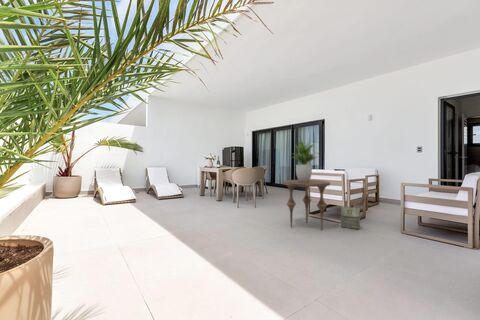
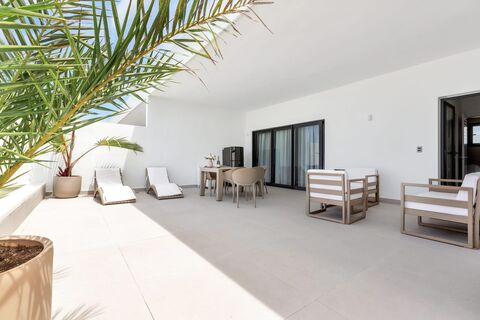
- potted plant [288,137,319,181]
- side table [283,179,331,231]
- bag [340,205,361,230]
